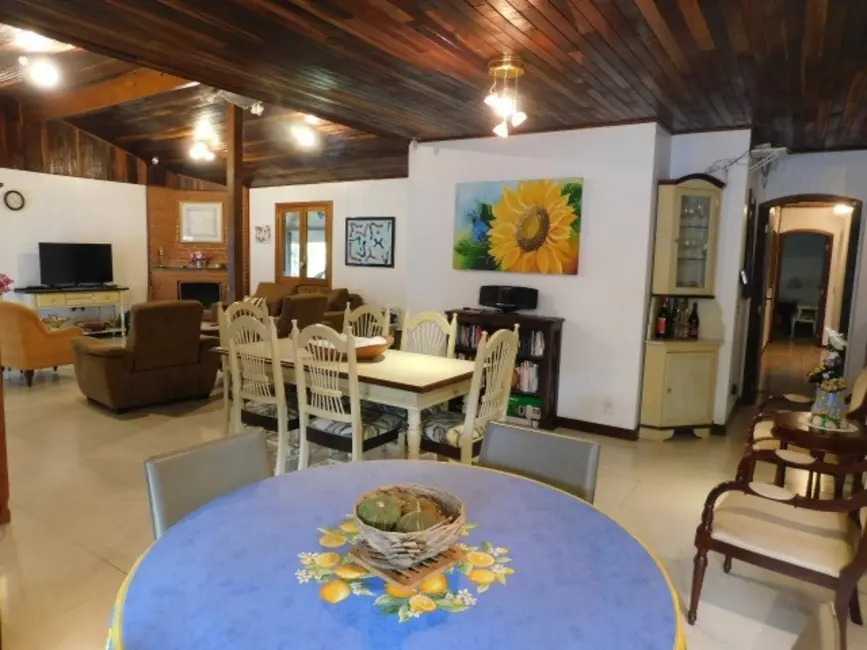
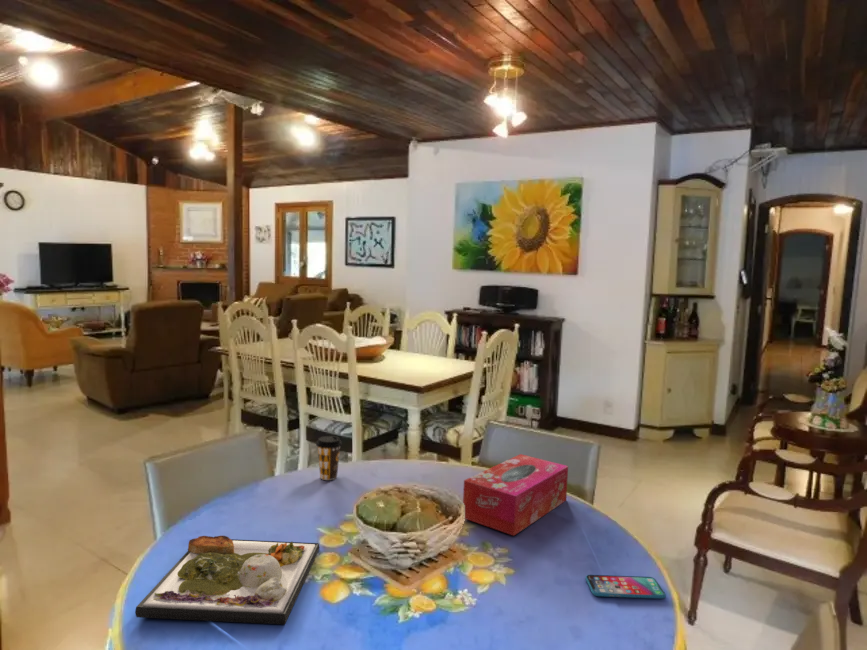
+ smartphone [584,574,667,600]
+ tissue box [462,453,569,537]
+ coffee cup [315,435,343,481]
+ dinner plate [134,535,320,625]
